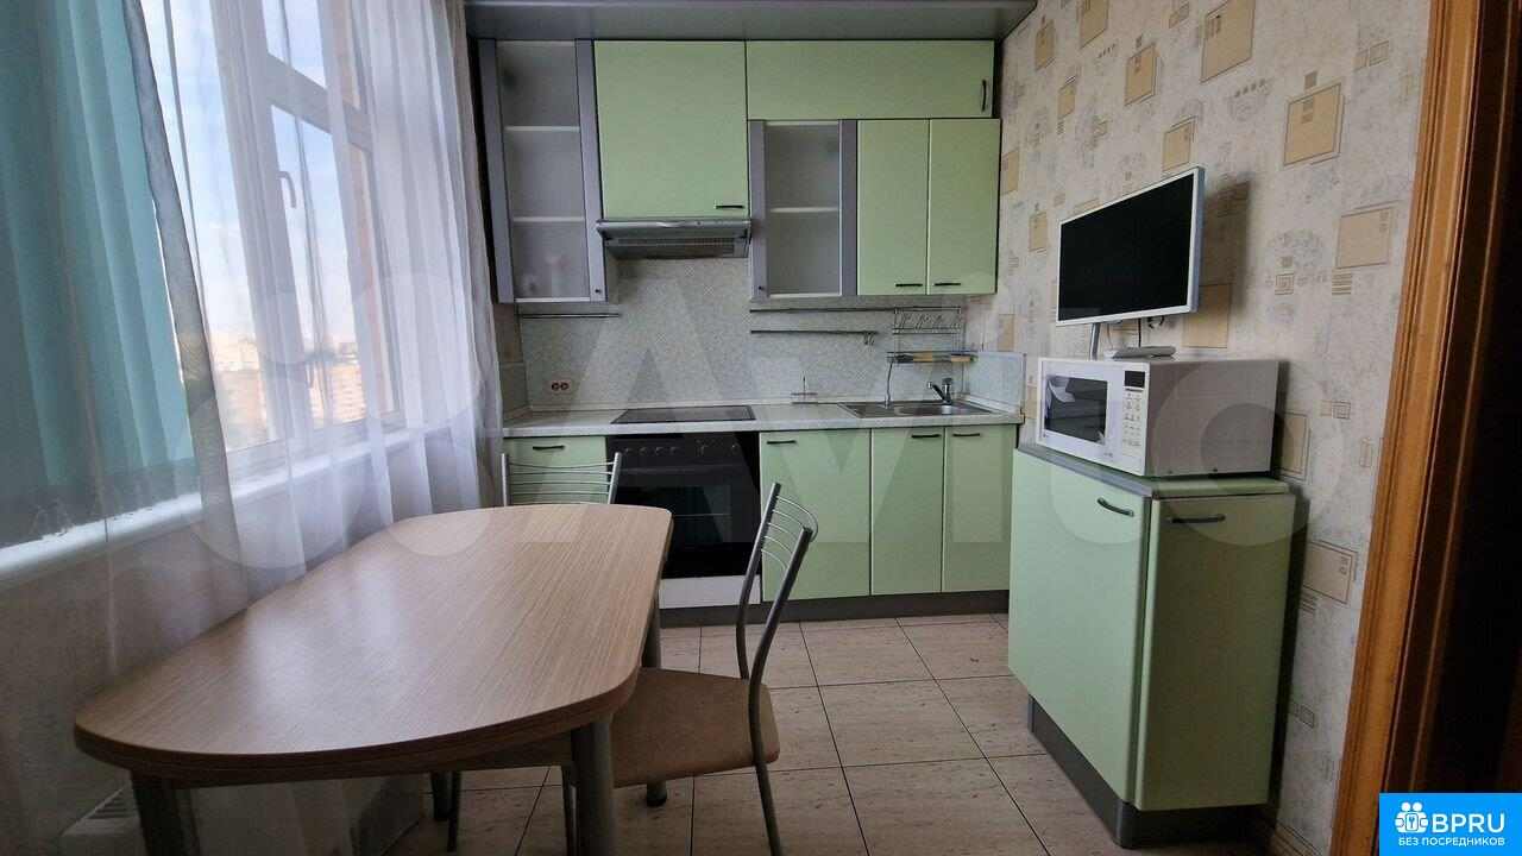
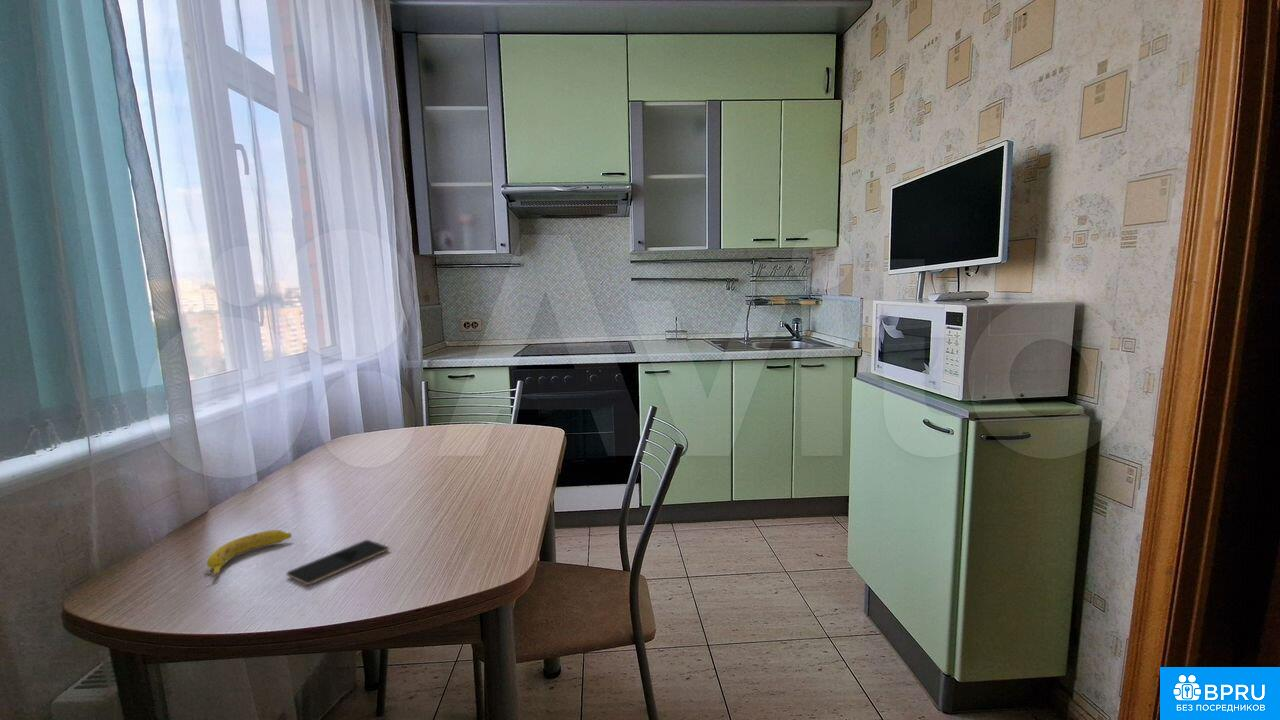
+ banana [204,529,292,577]
+ smartphone [285,539,390,586]
